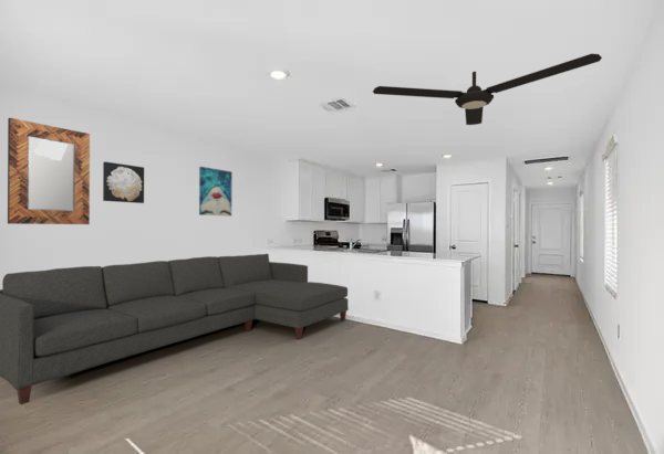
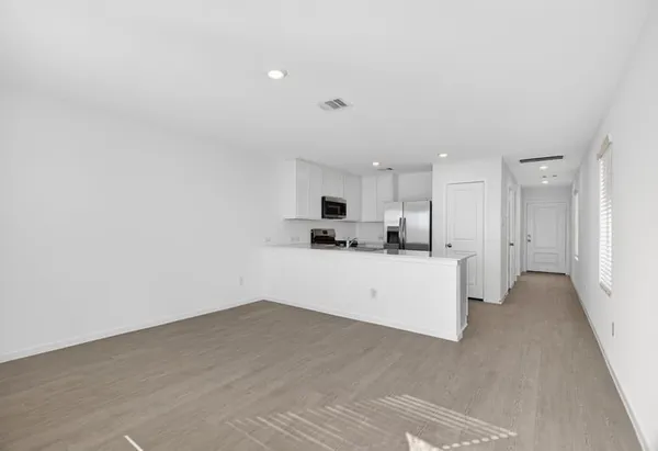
- sofa [0,253,350,405]
- ceiling fan [372,53,603,126]
- home mirror [7,117,91,225]
- wall art [198,166,234,218]
- wall art [102,160,145,204]
